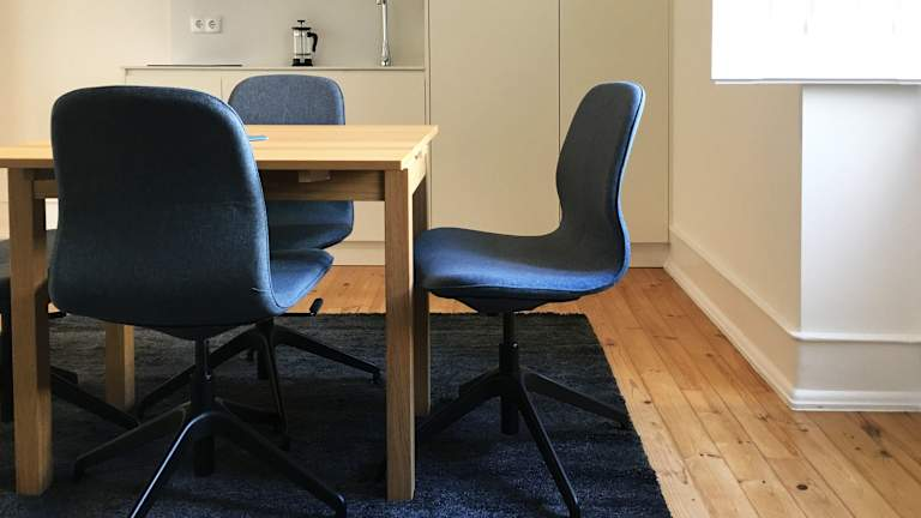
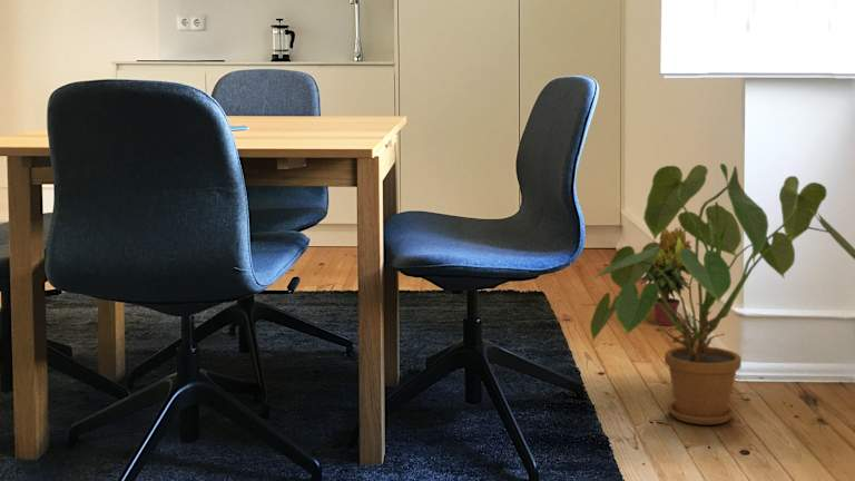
+ potted plant [639,225,694,326]
+ house plant [589,163,855,425]
